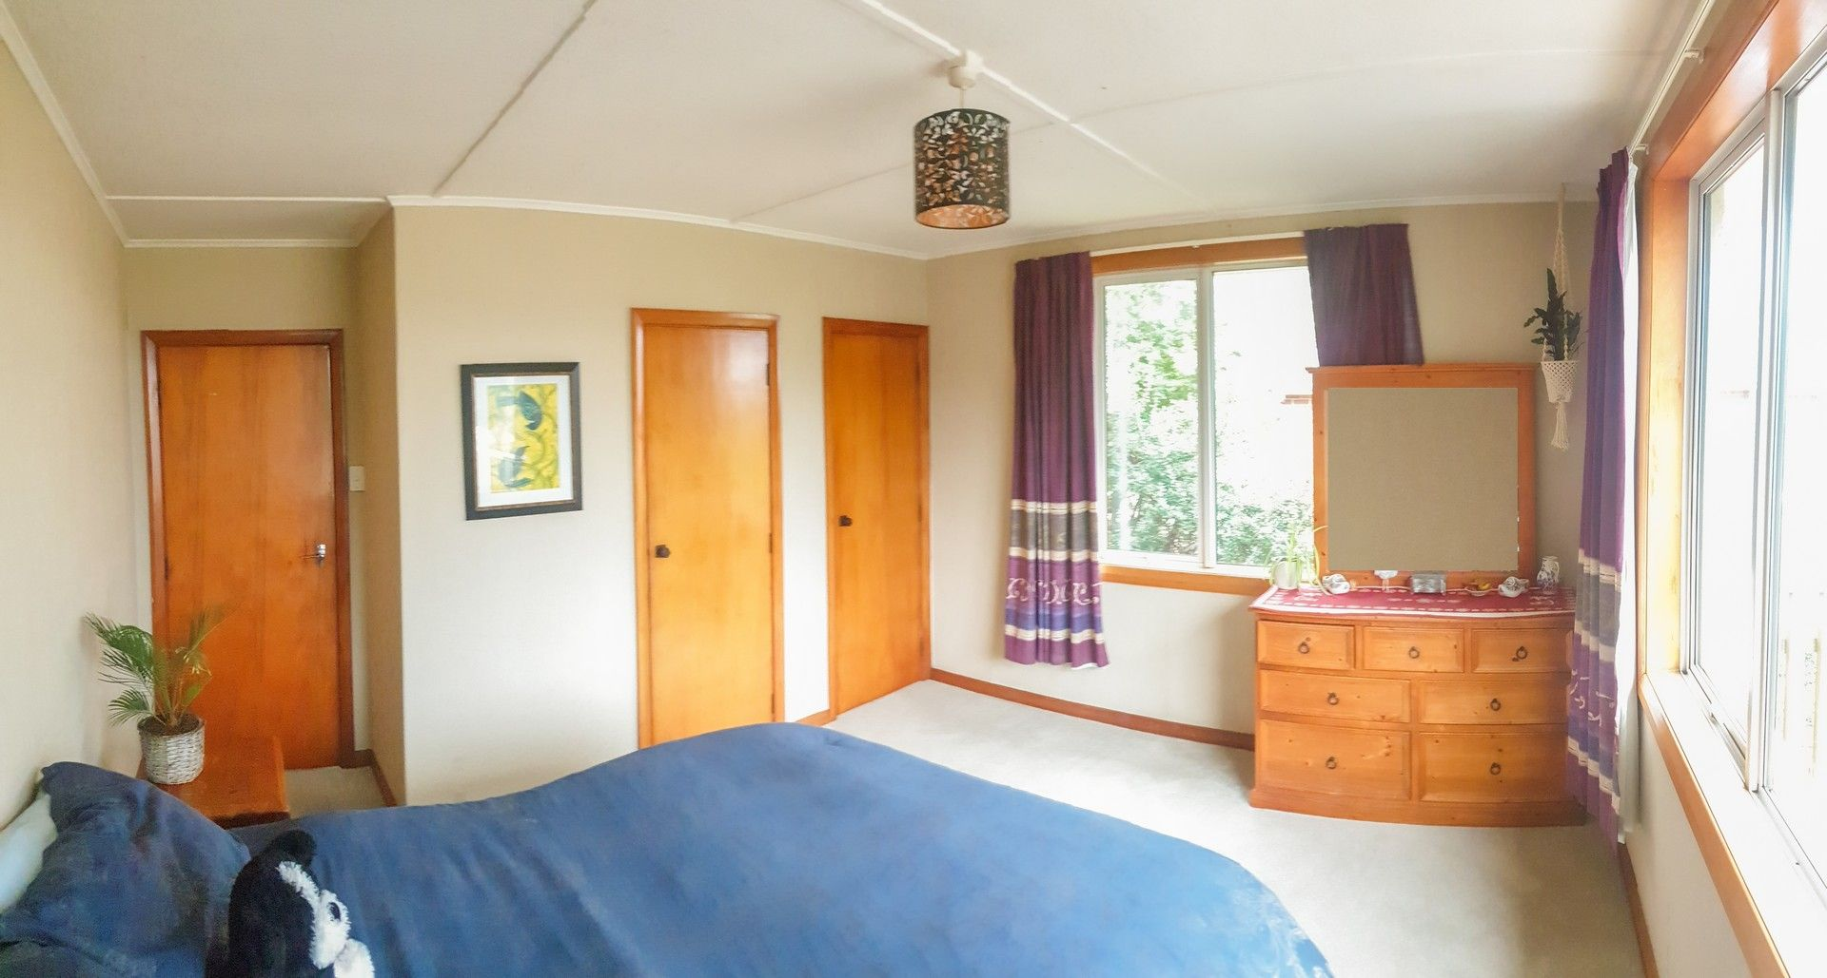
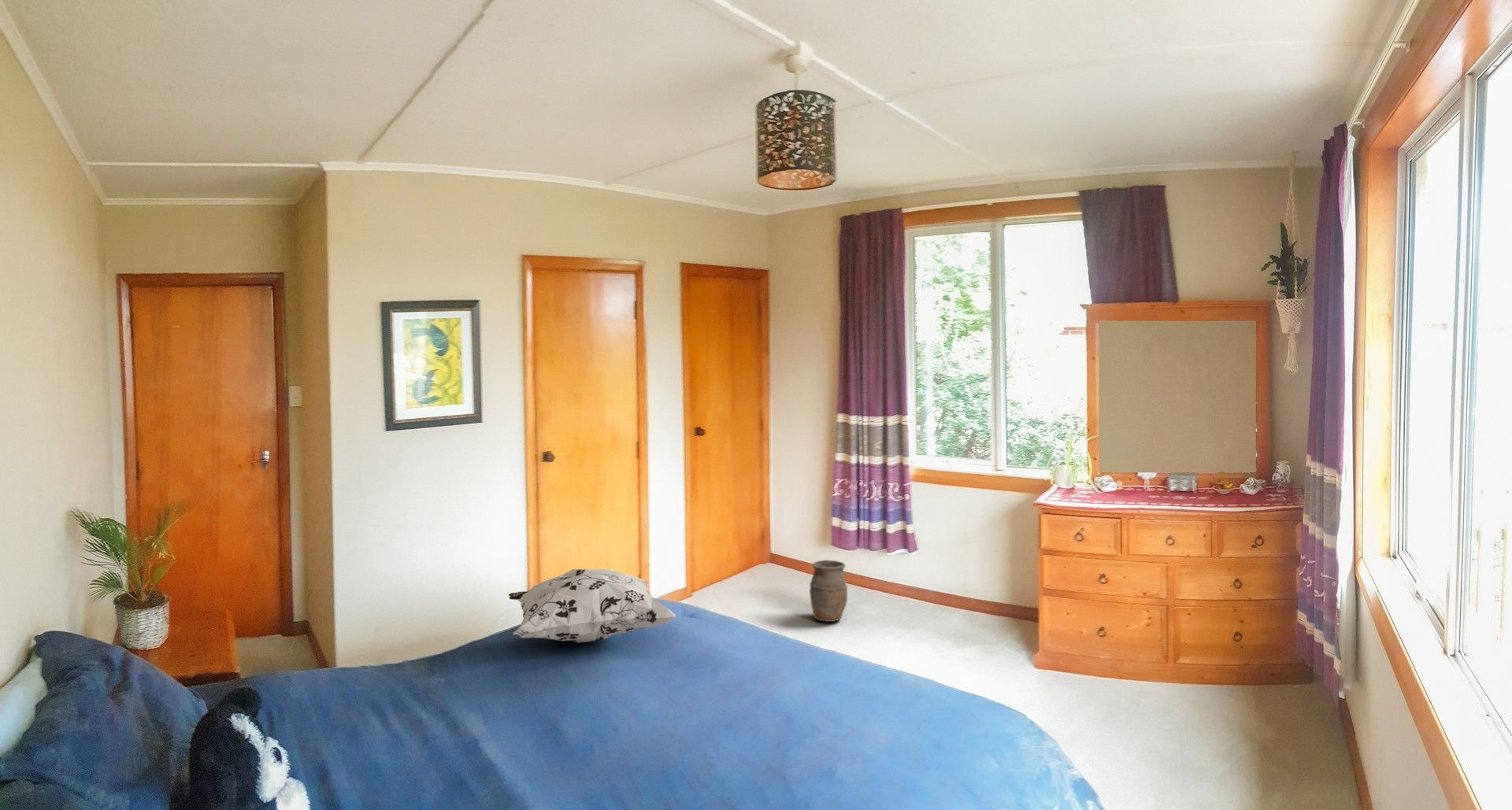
+ vase [809,559,848,623]
+ decorative pillow [508,568,677,644]
